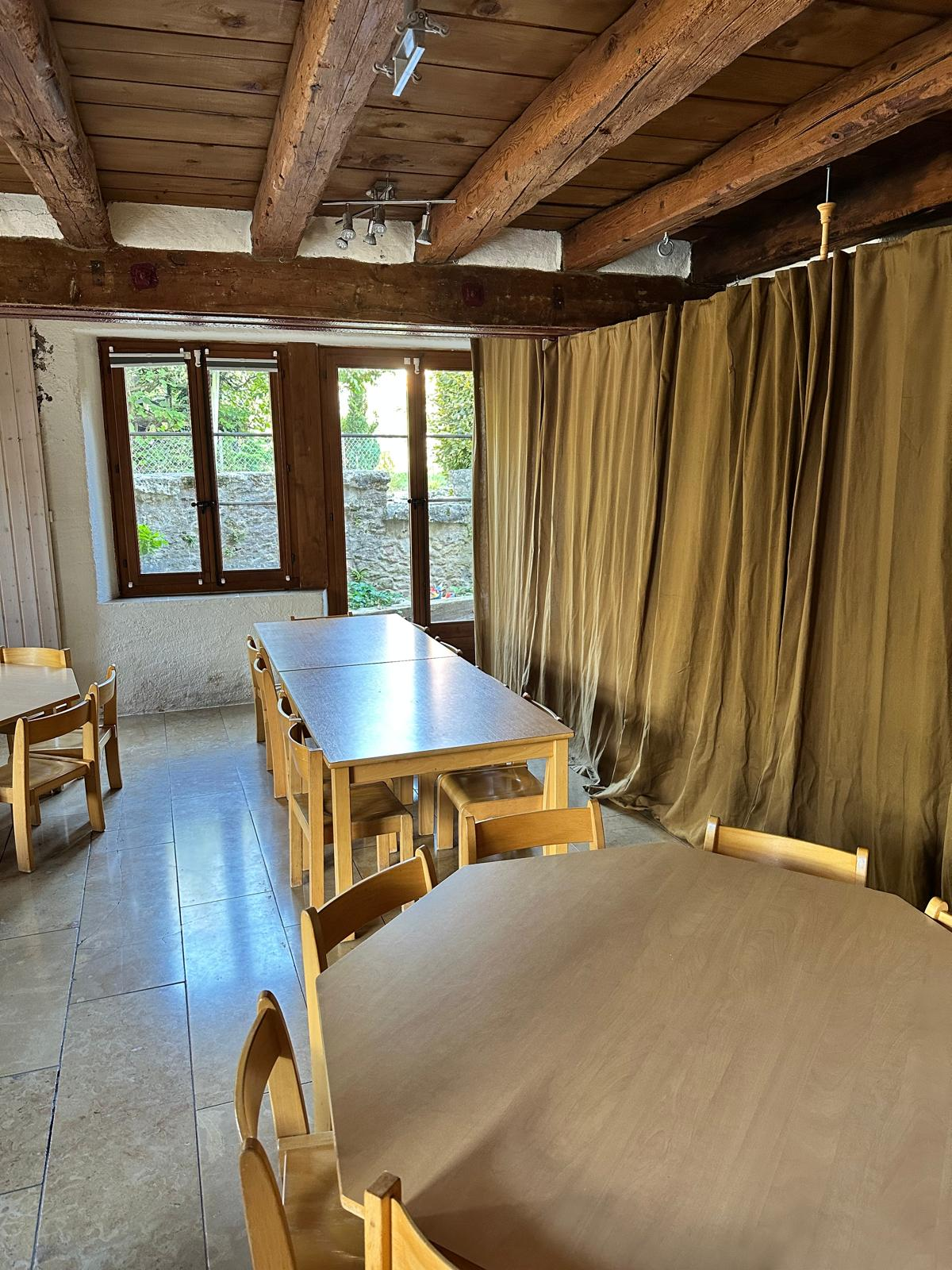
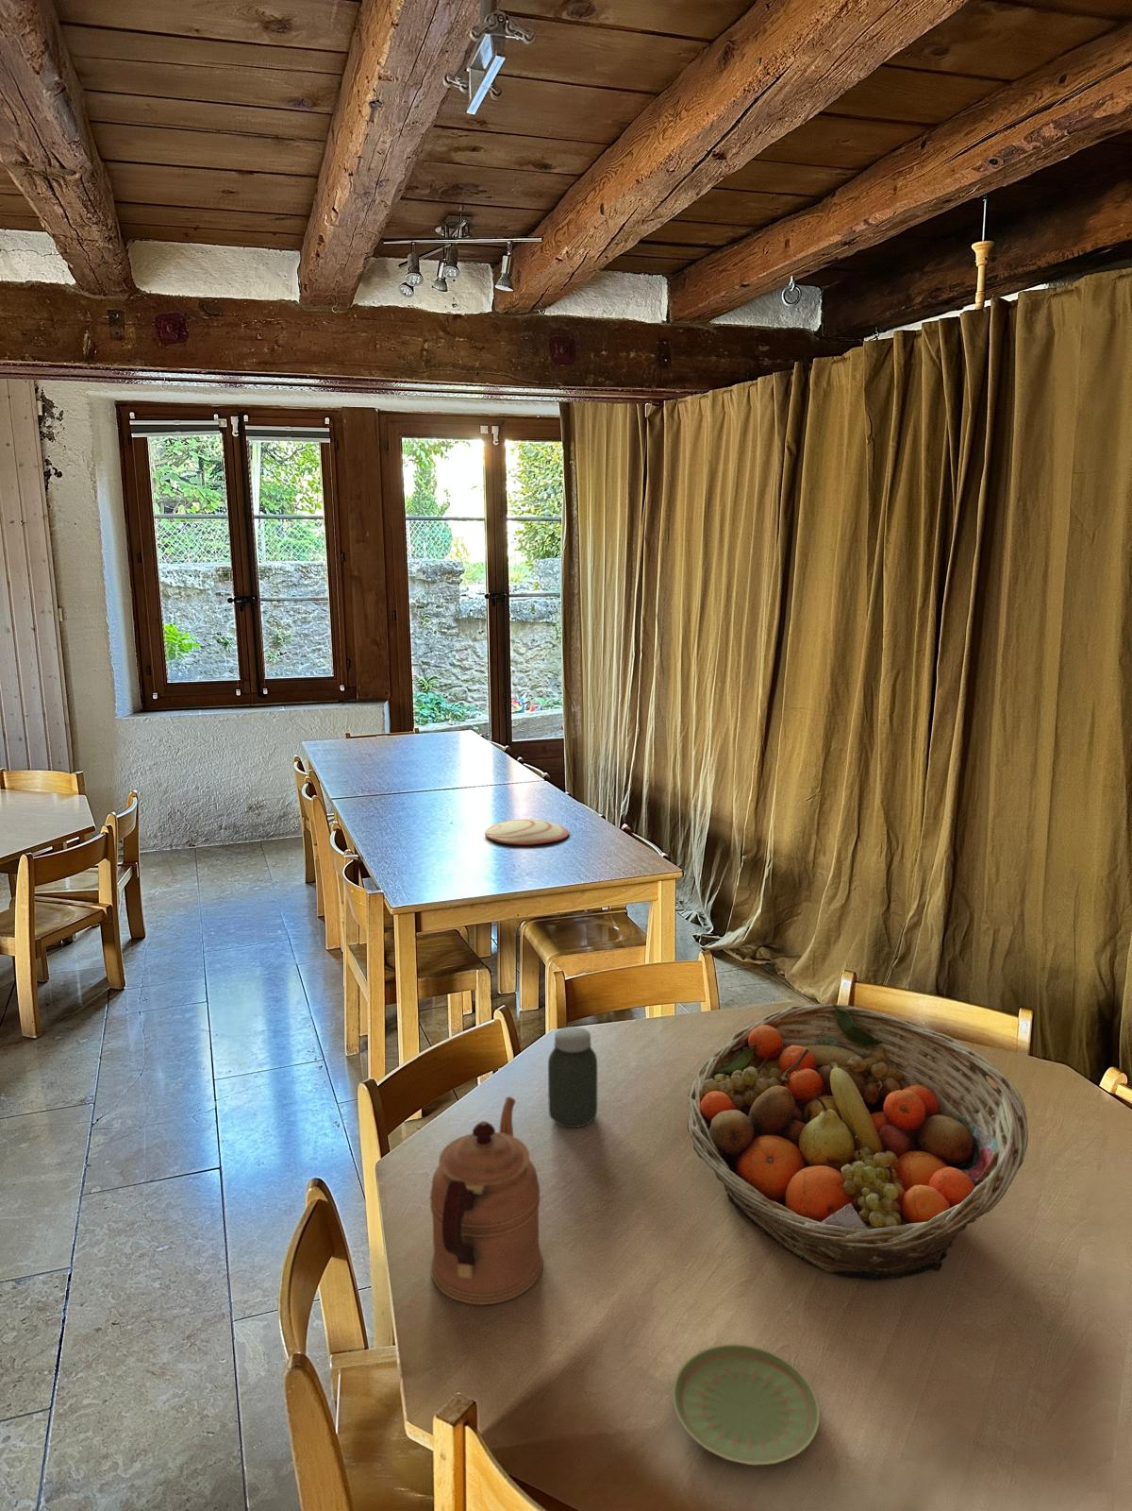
+ plate [672,1343,820,1466]
+ plate [484,817,570,845]
+ jar [547,1026,598,1129]
+ fruit basket [686,1002,1030,1280]
+ coffeepot [429,1096,543,1305]
